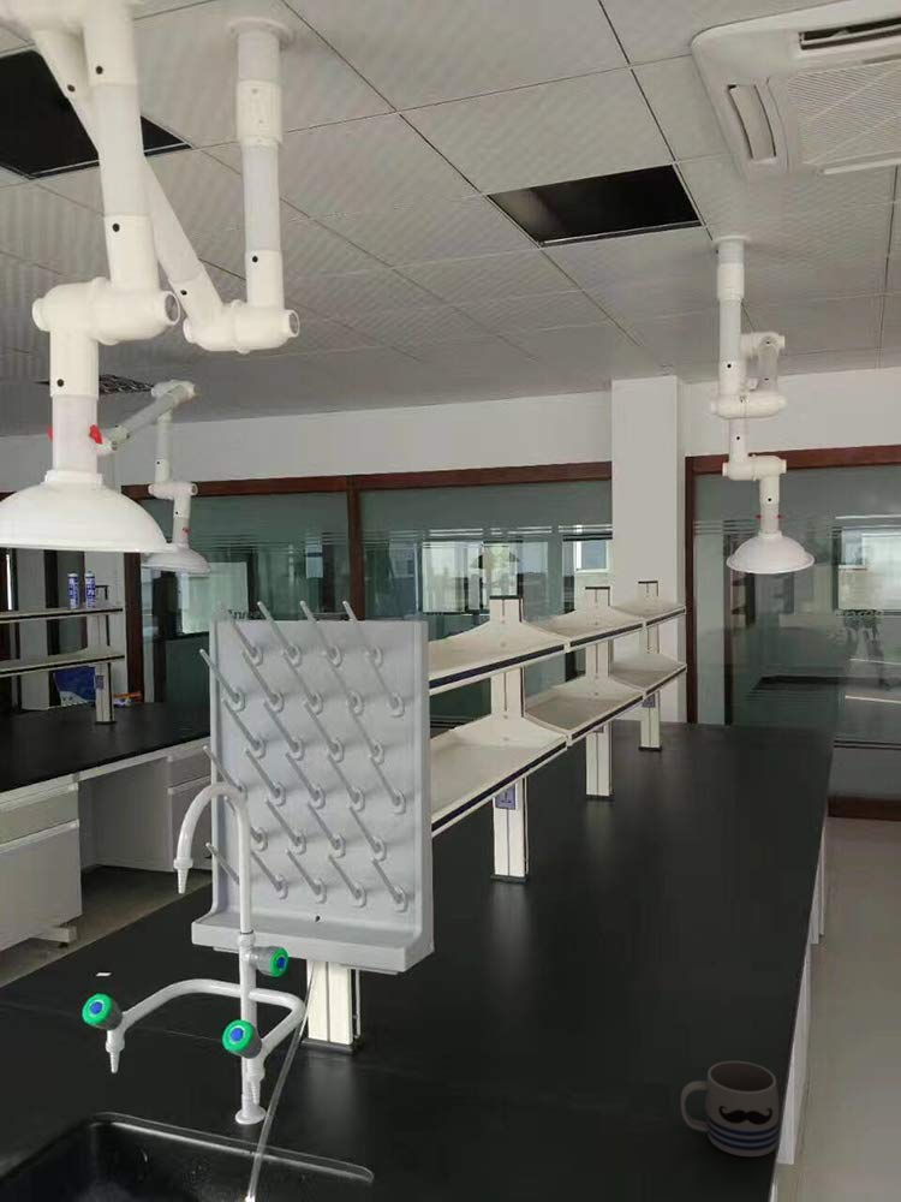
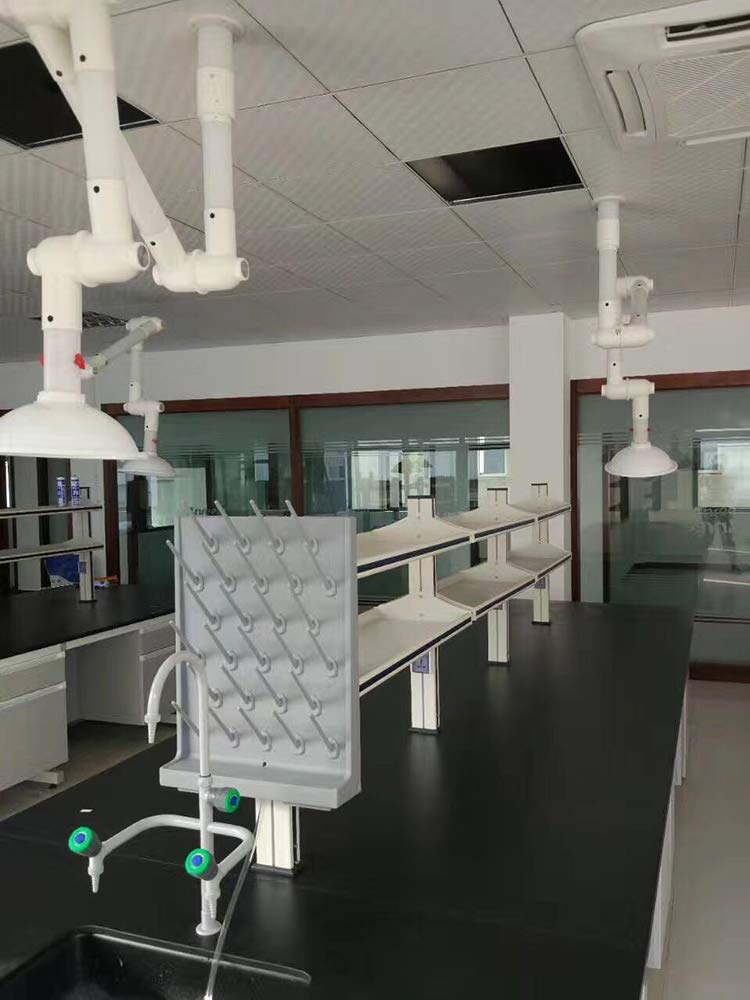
- mug [680,1060,780,1158]
